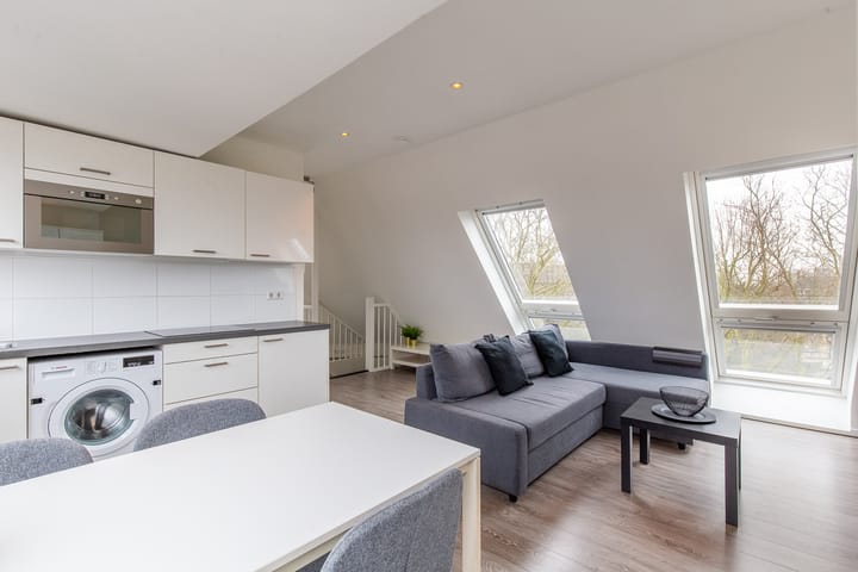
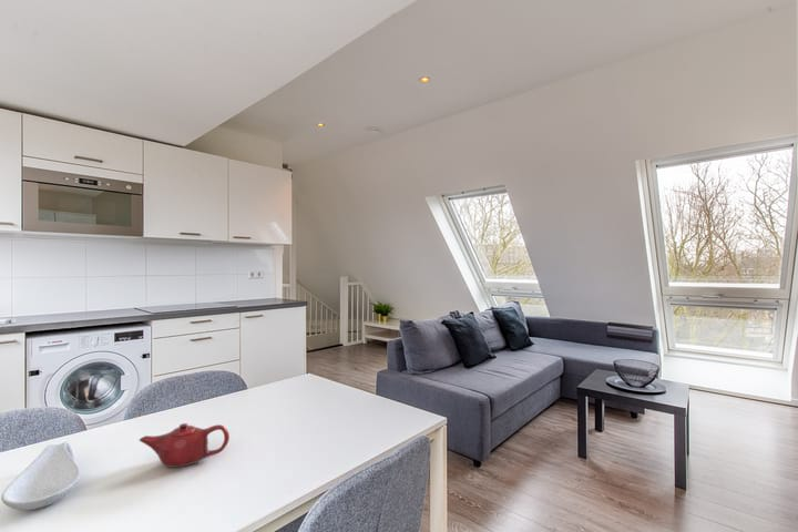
+ teapot [137,422,231,469]
+ spoon rest [0,441,81,511]
